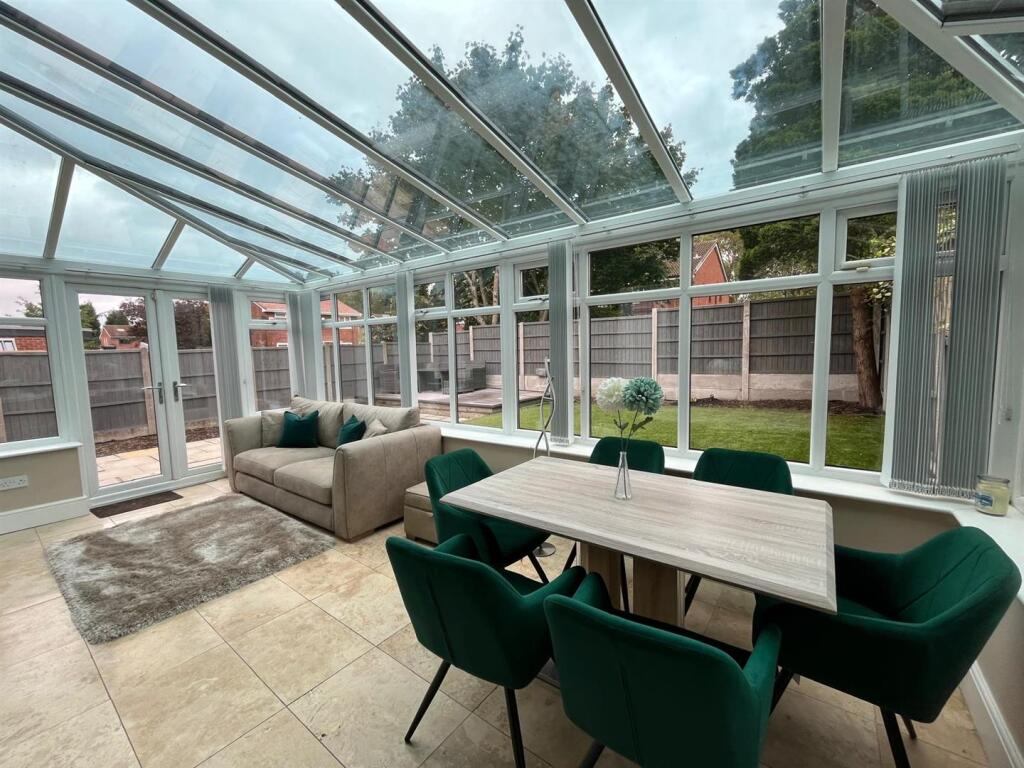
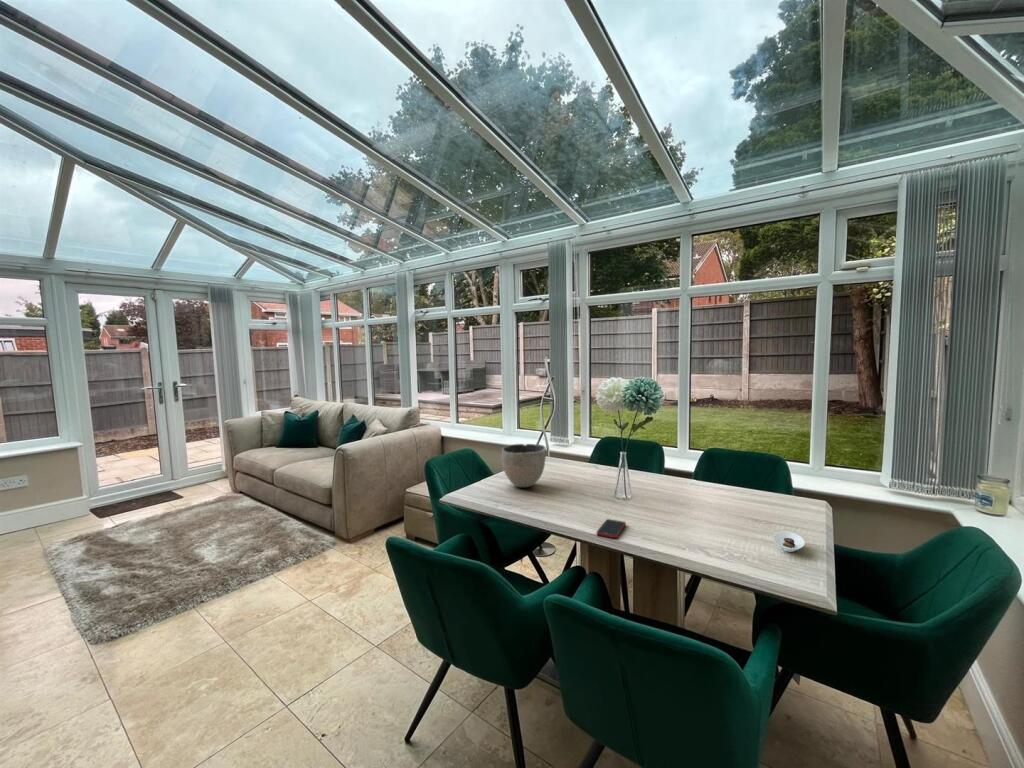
+ saucer [772,531,806,553]
+ bowl [500,443,547,488]
+ cell phone [596,518,627,539]
